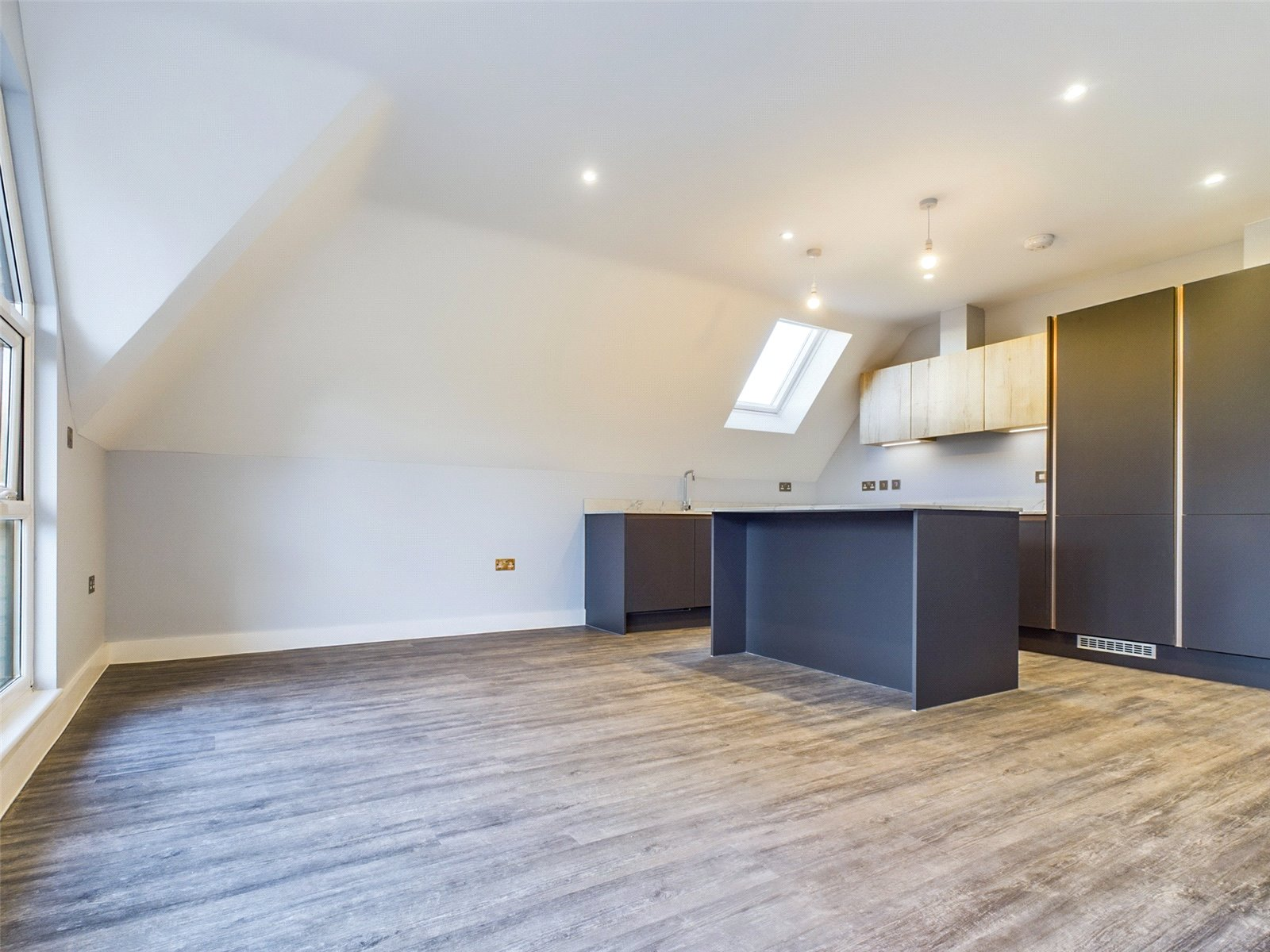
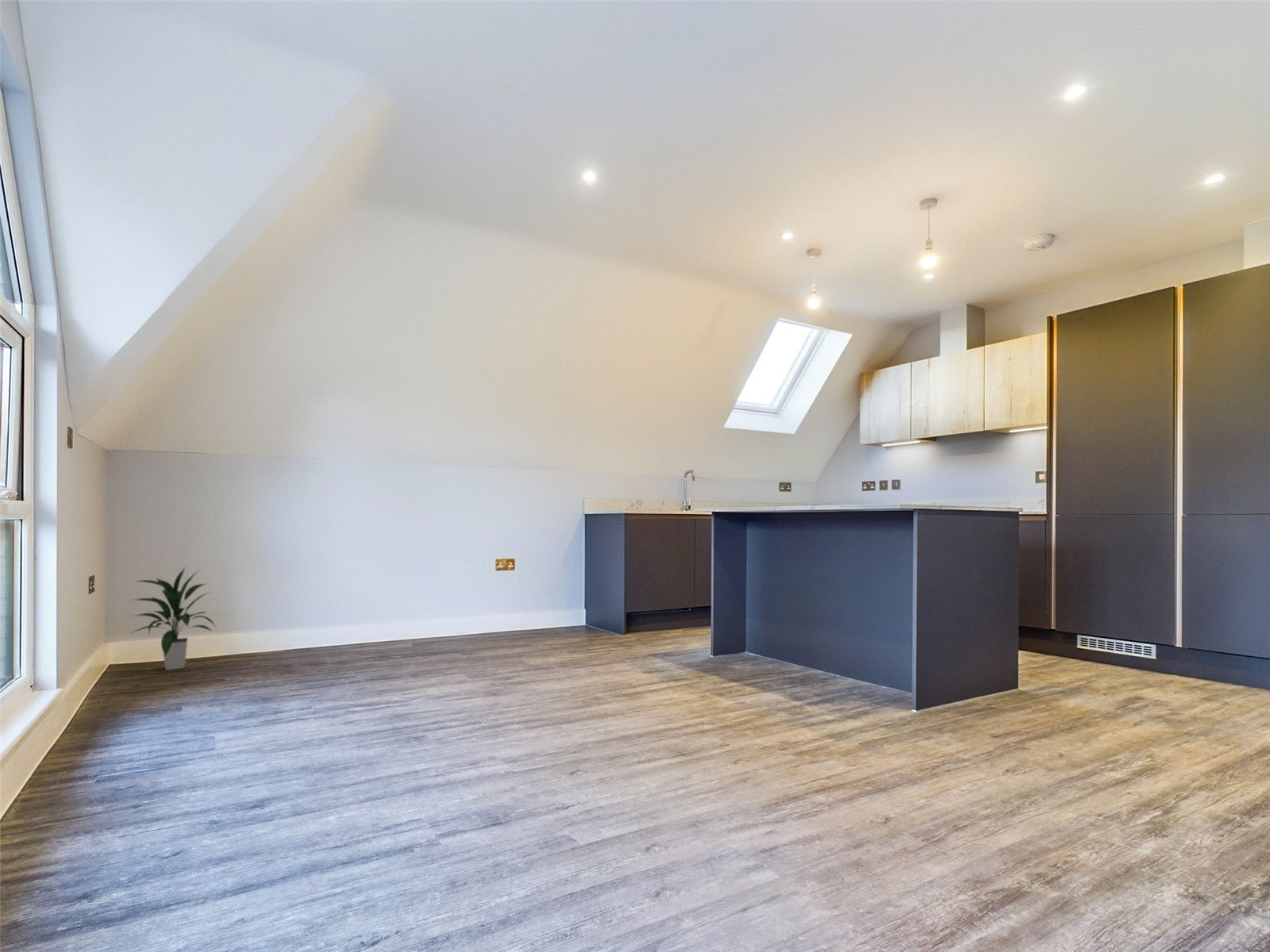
+ indoor plant [128,566,216,671]
